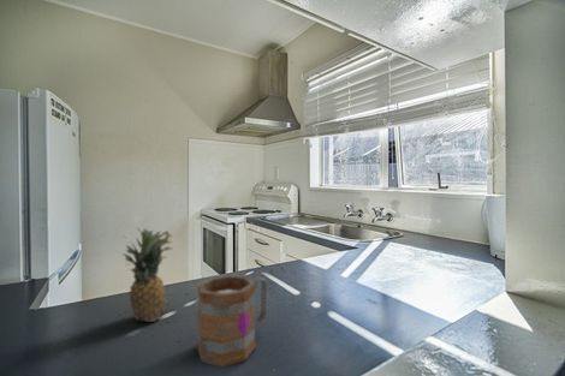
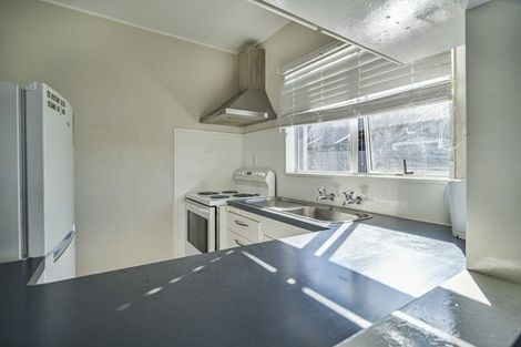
- mug [196,274,269,368]
- fruit [120,227,173,323]
